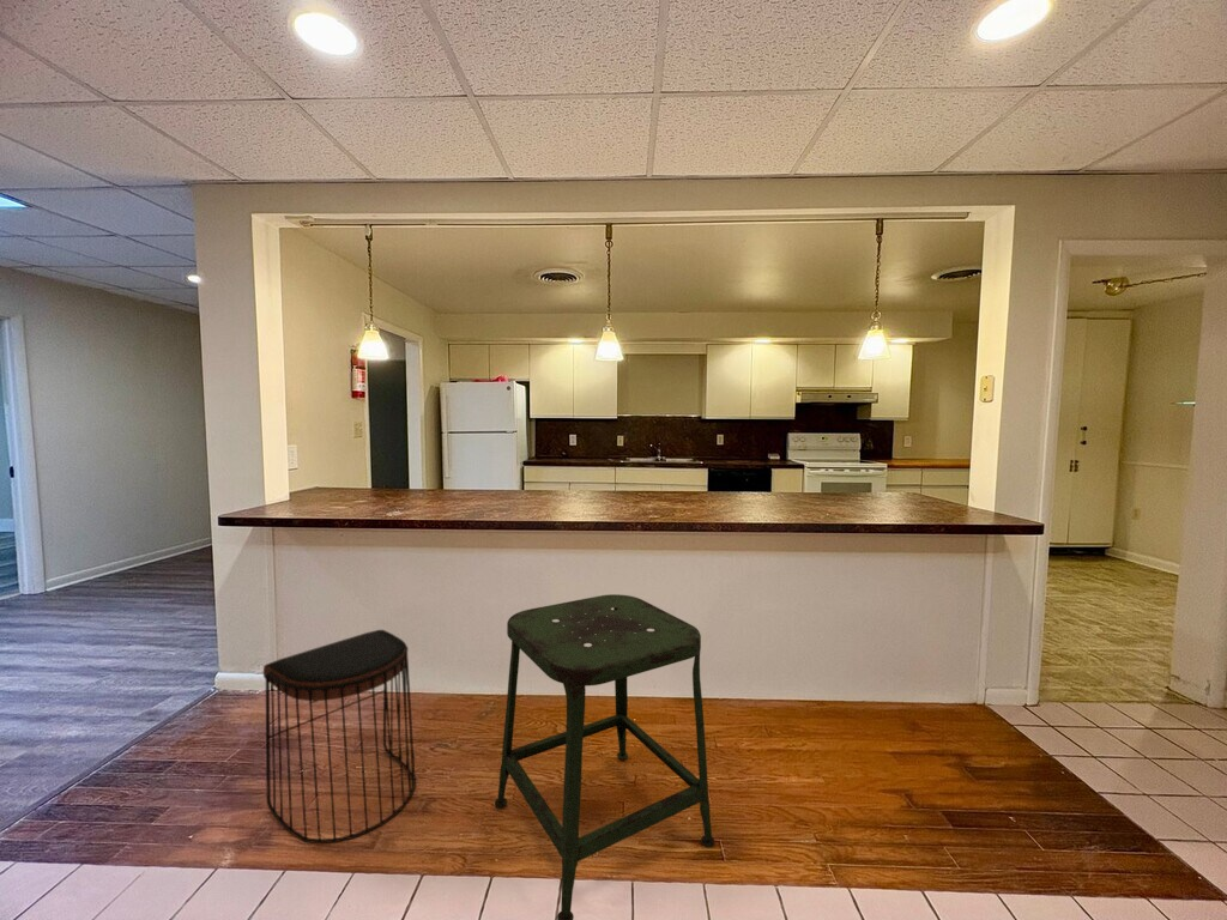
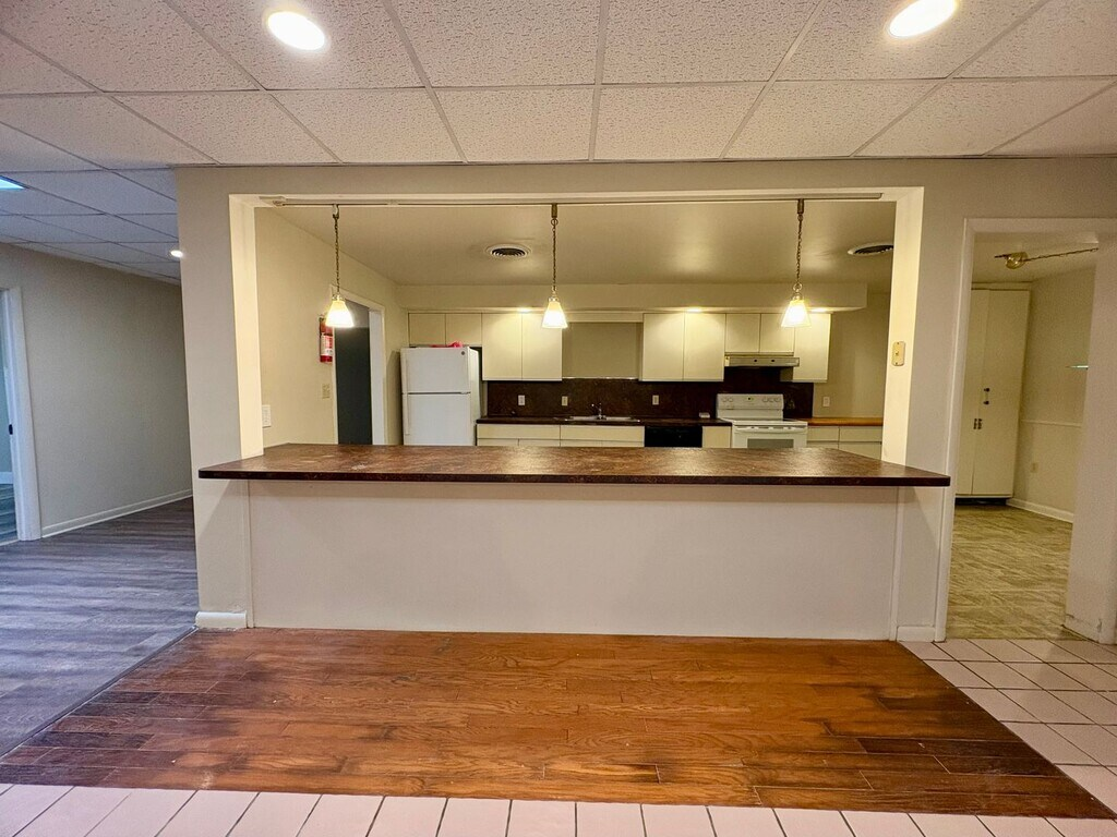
- stool [494,593,715,920]
- stool [262,629,417,845]
